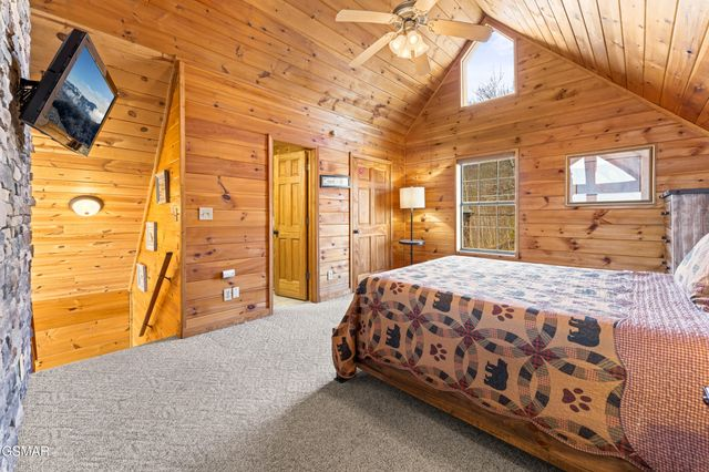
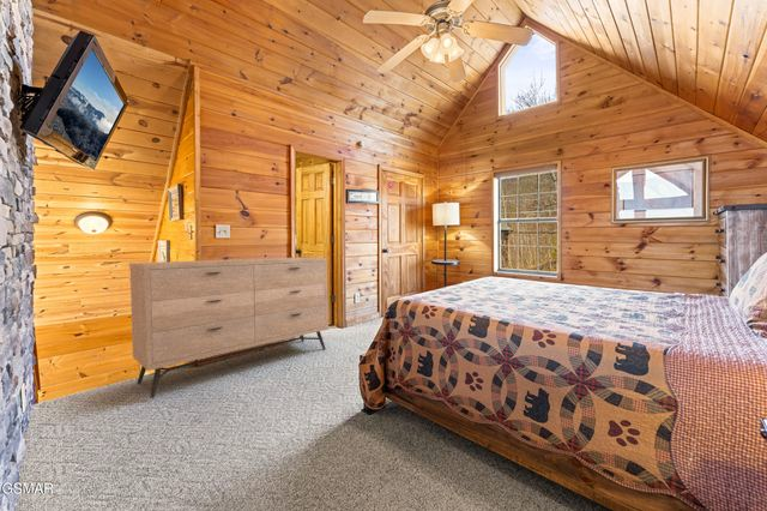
+ dresser [128,257,330,399]
